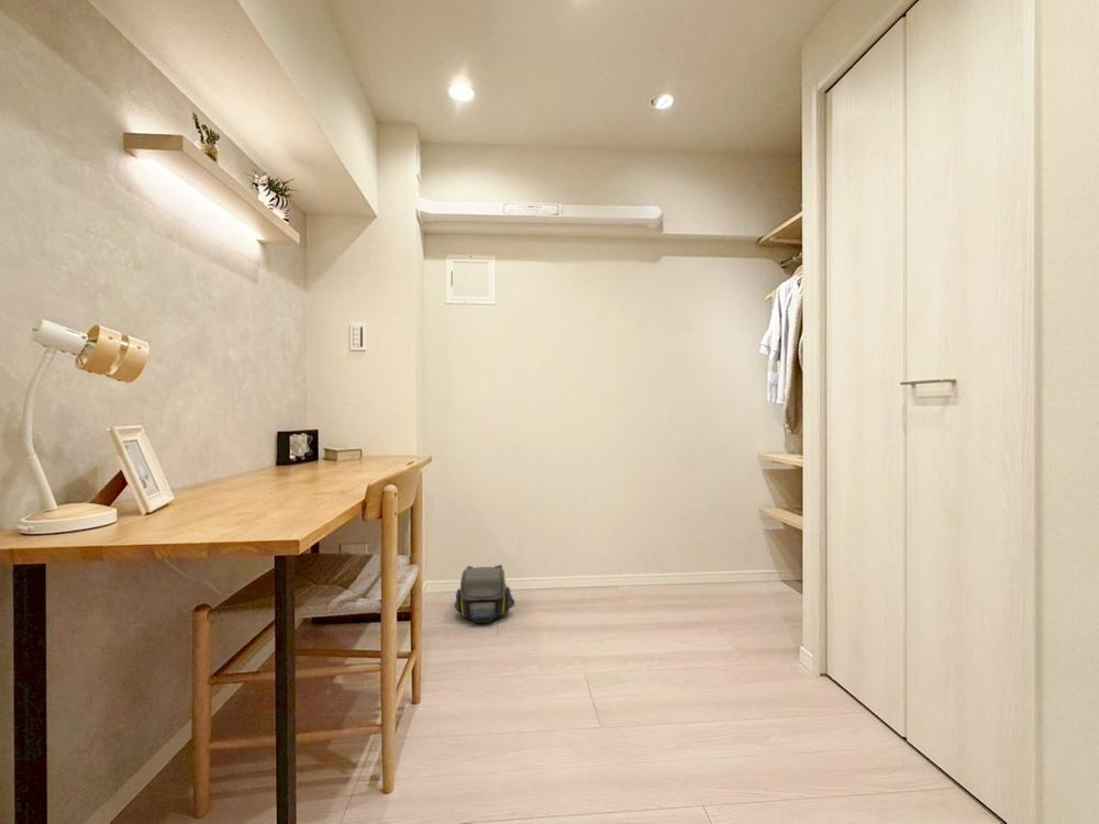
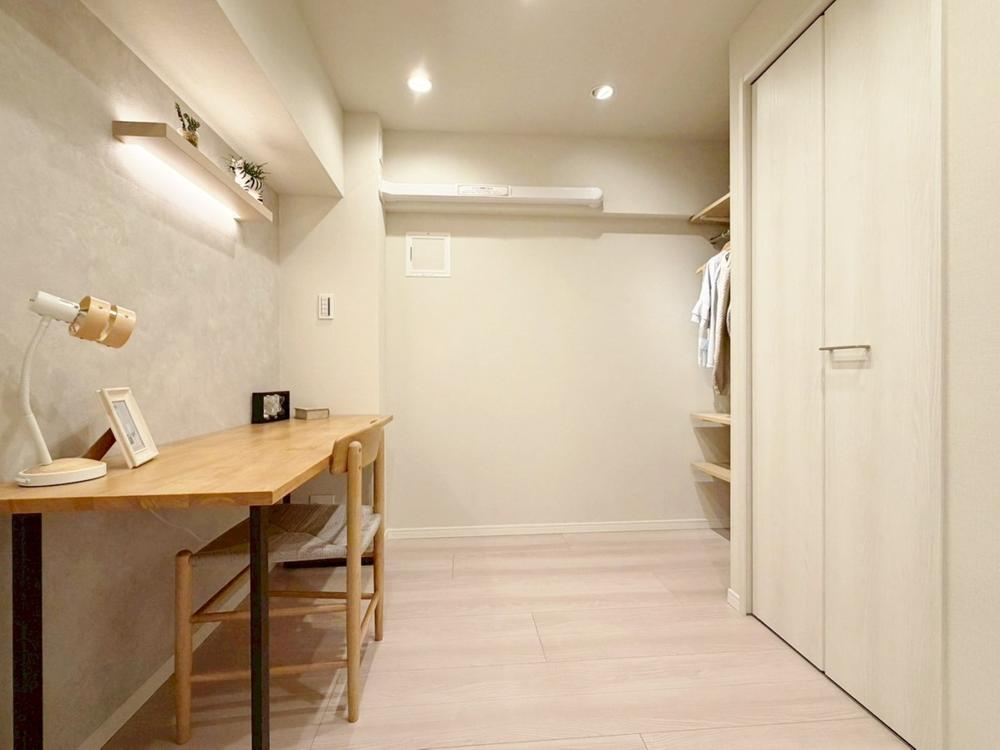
- shoulder bag [454,564,515,624]
